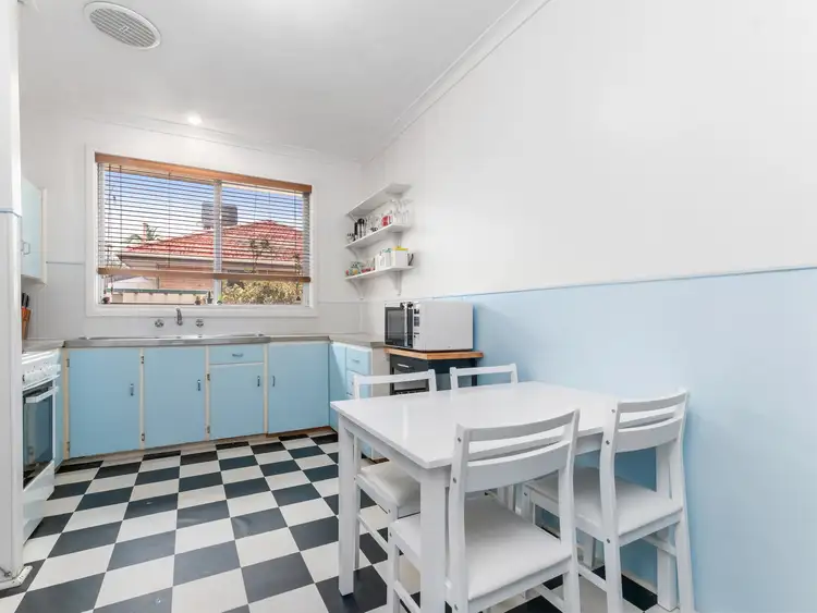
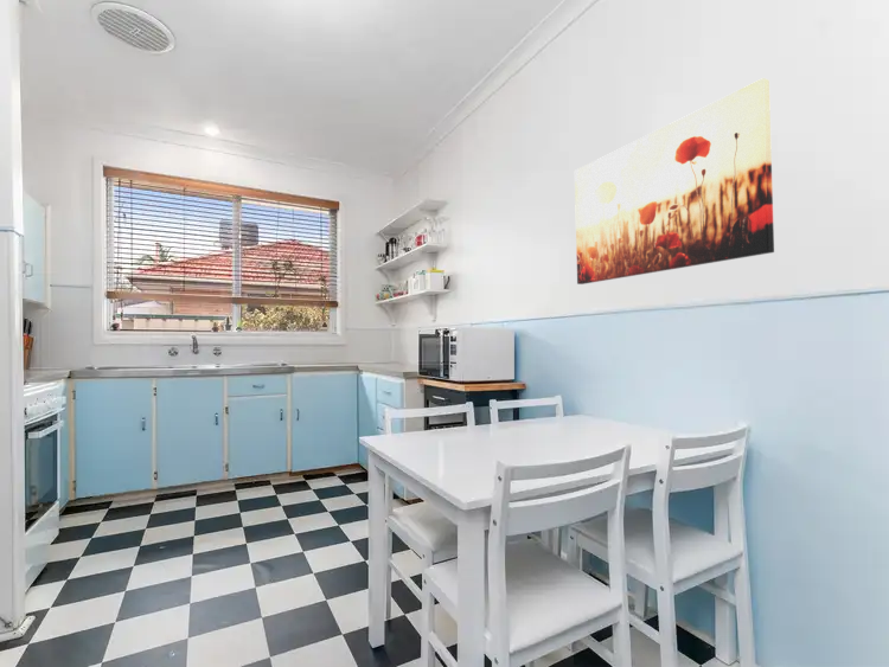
+ wall art [574,77,775,286]
